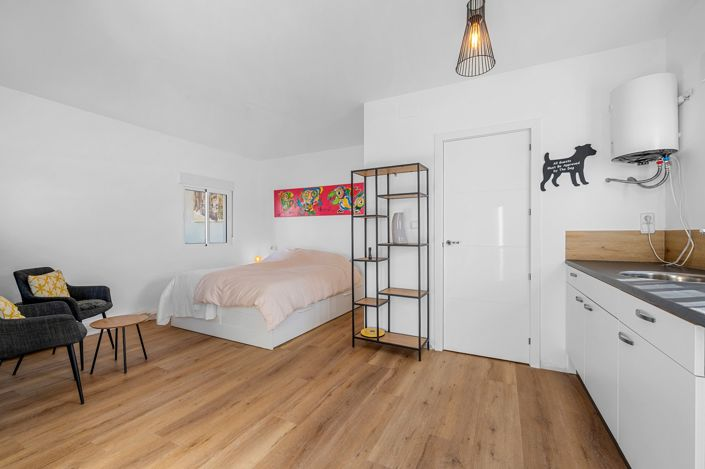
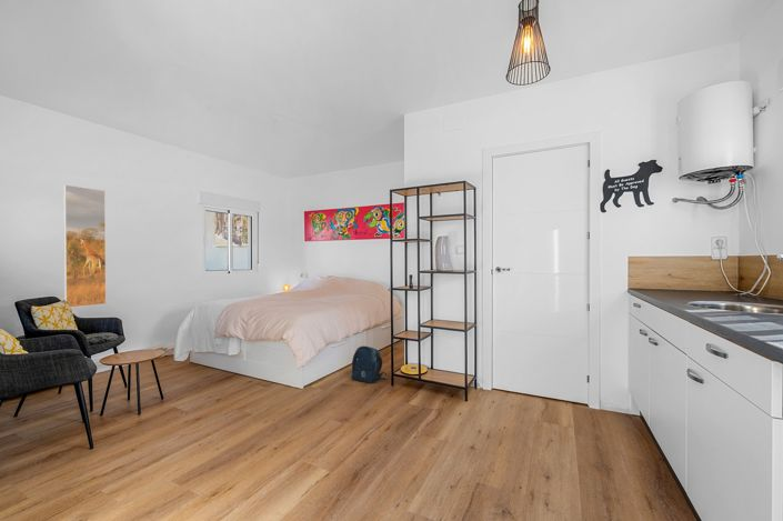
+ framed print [62,183,108,309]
+ backpack [351,345,388,384]
